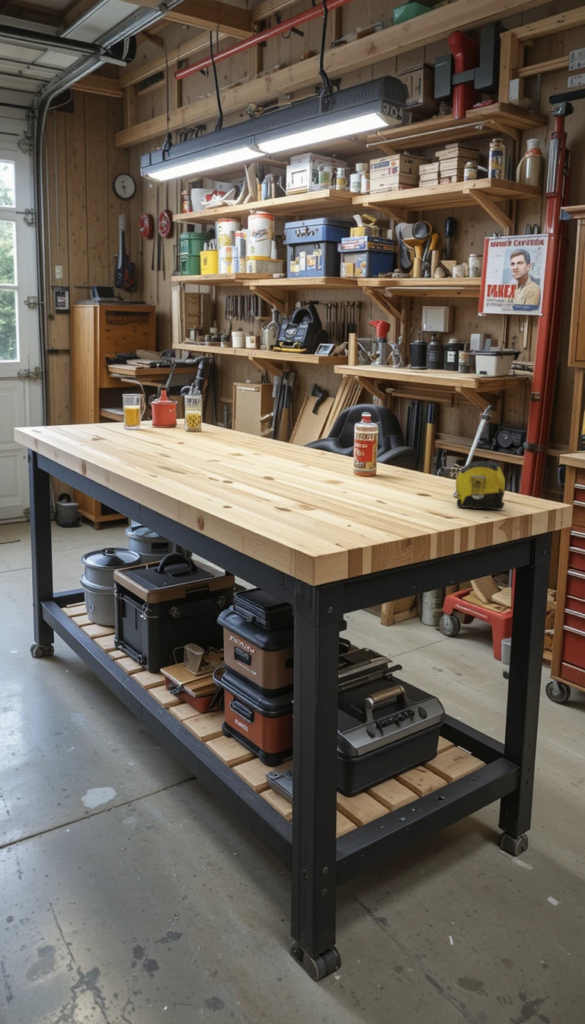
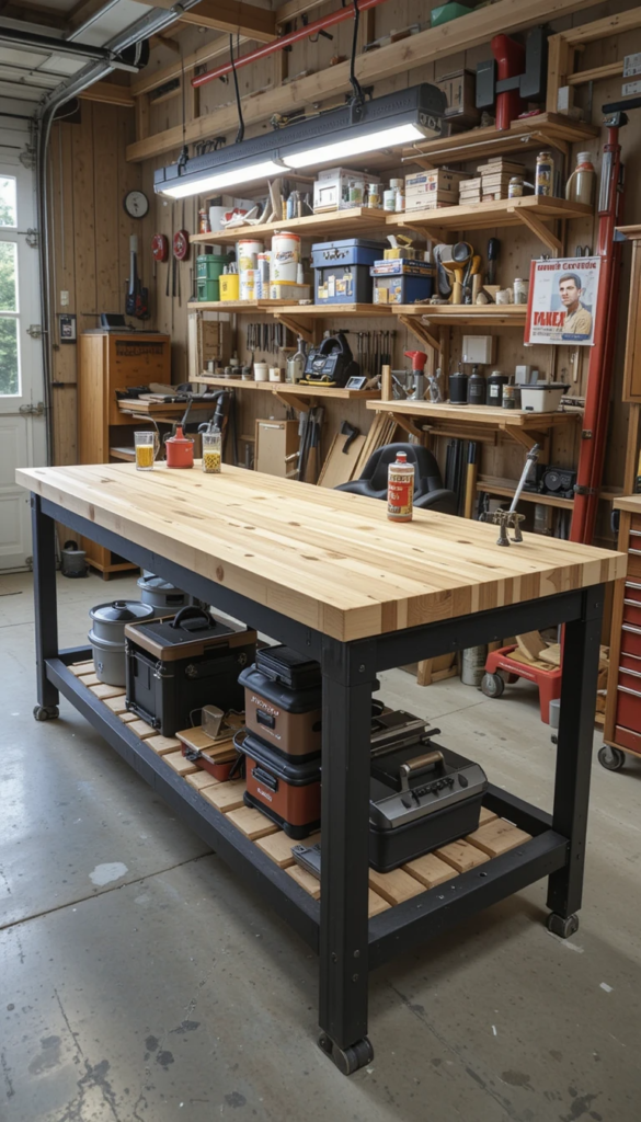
- tape measure [455,460,506,510]
